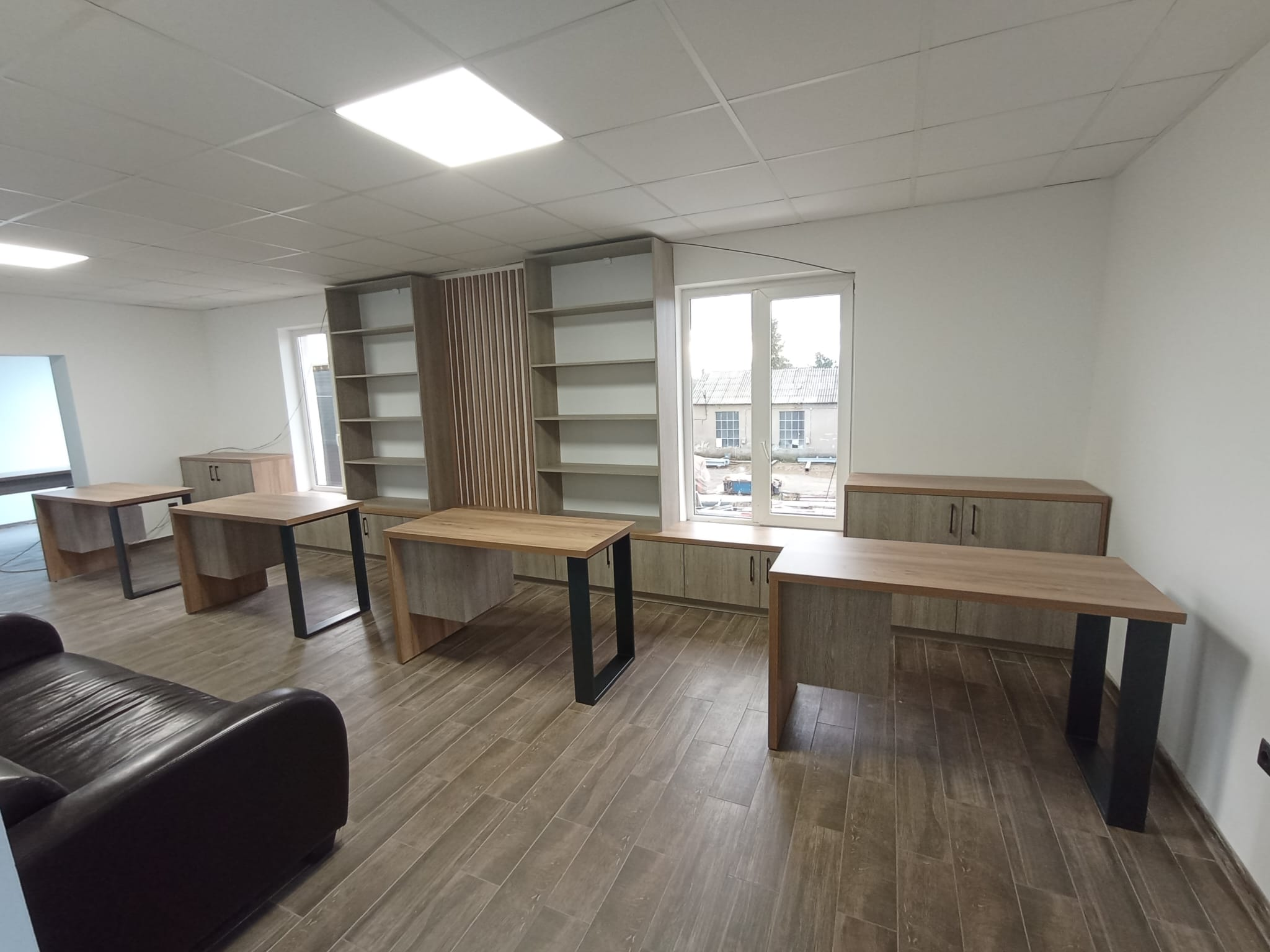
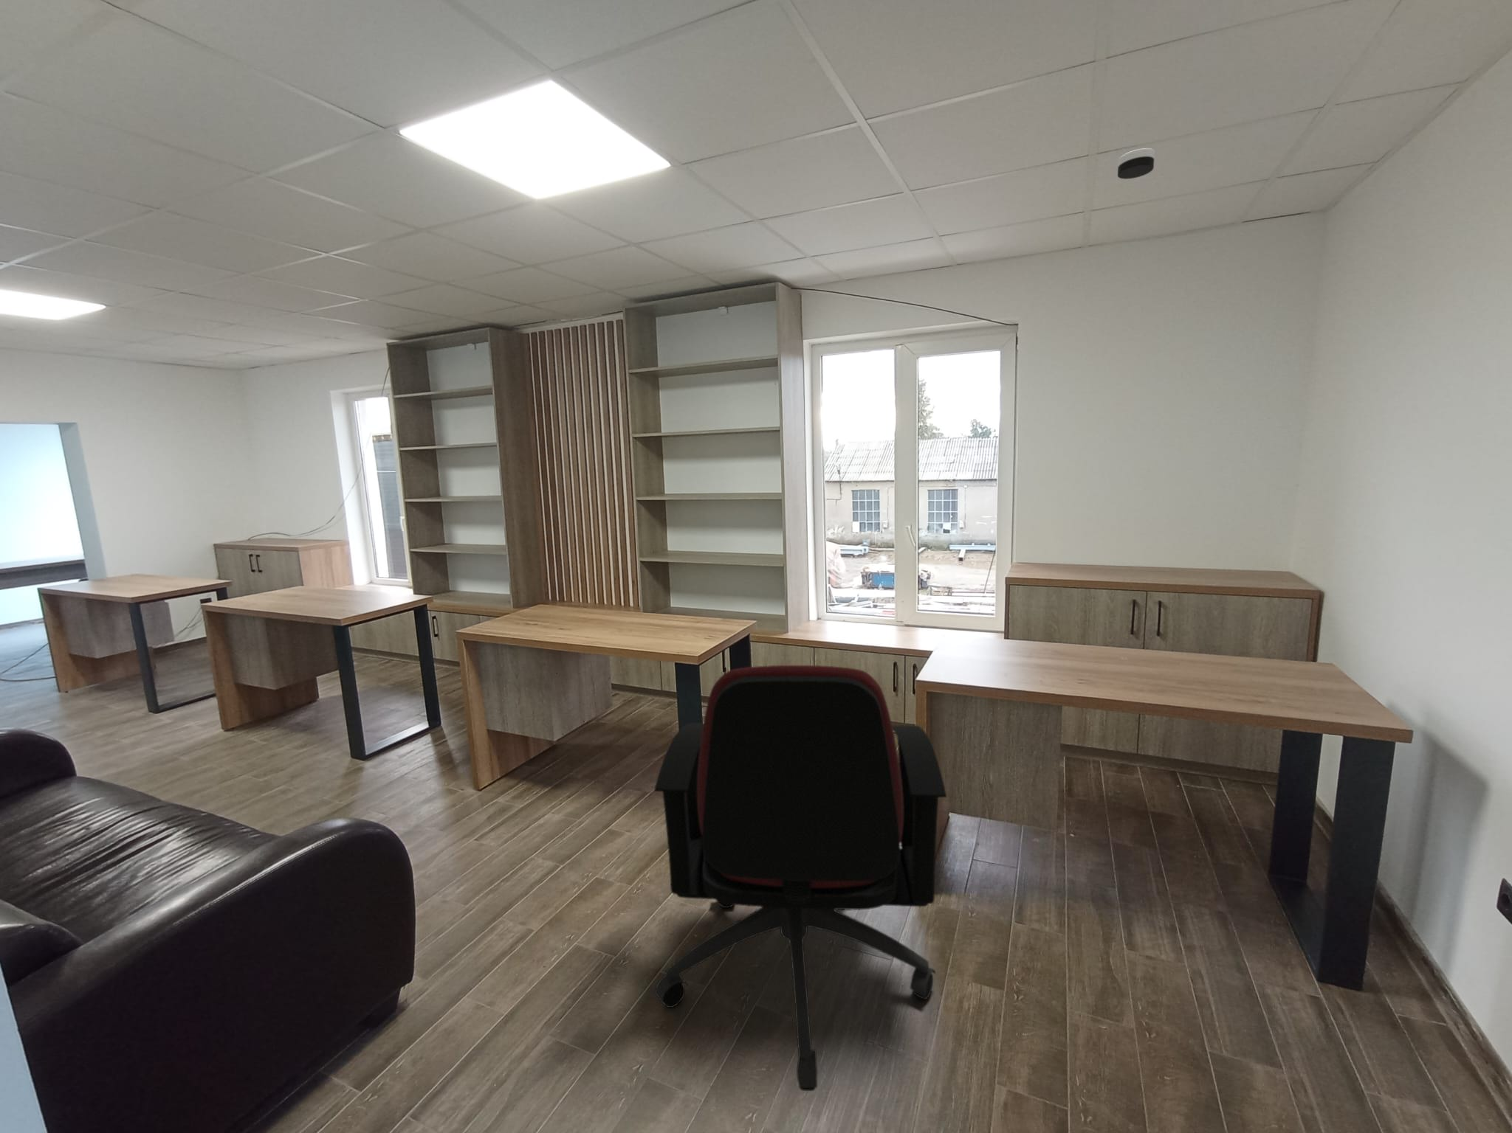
+ office chair [654,664,948,1091]
+ smoke detector [1117,148,1155,180]
